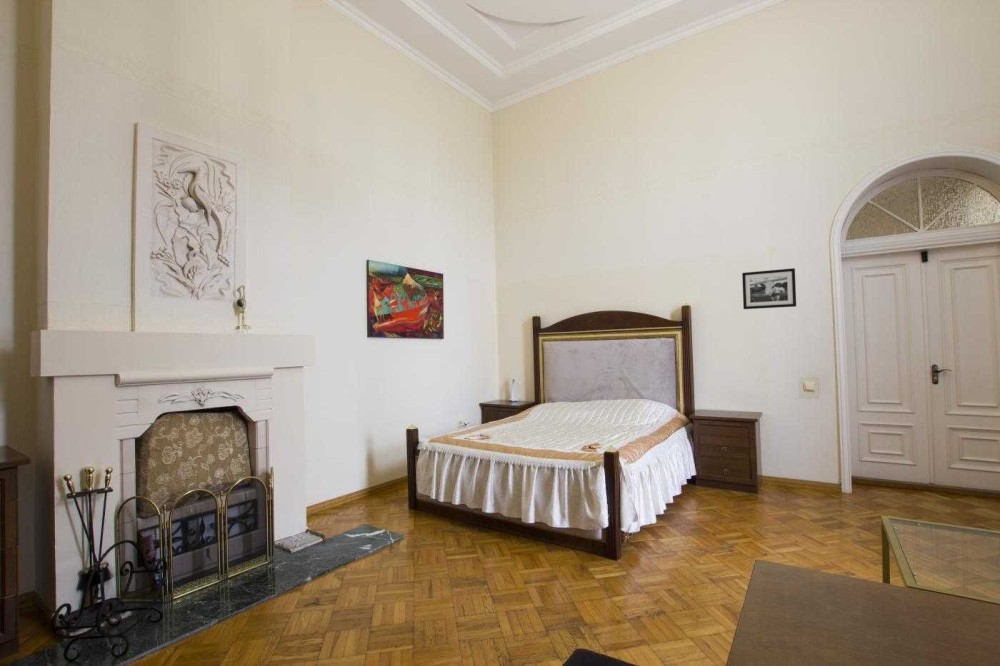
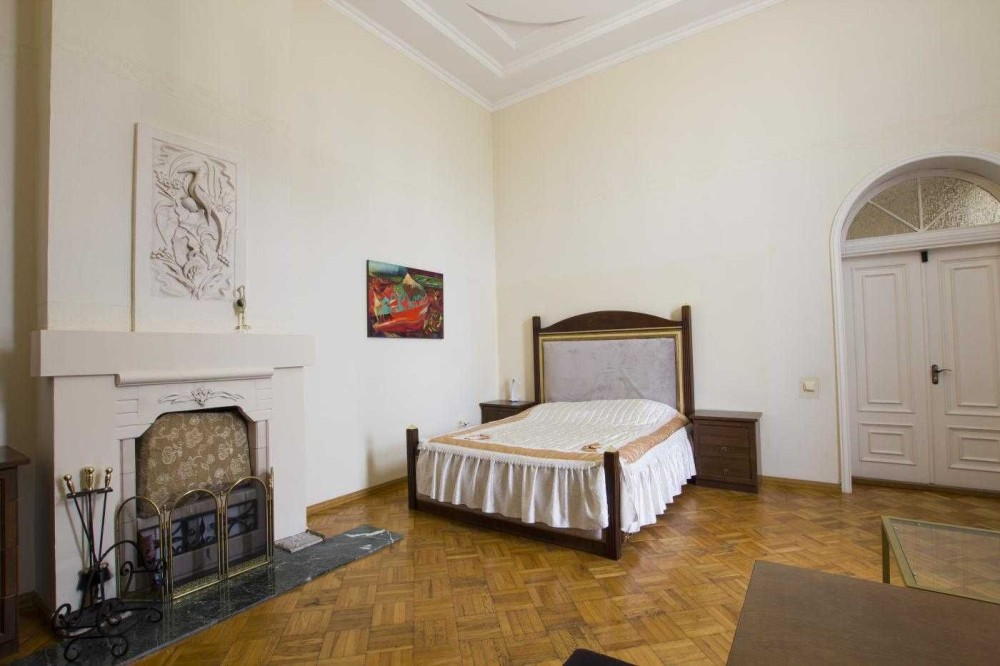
- picture frame [741,267,797,310]
